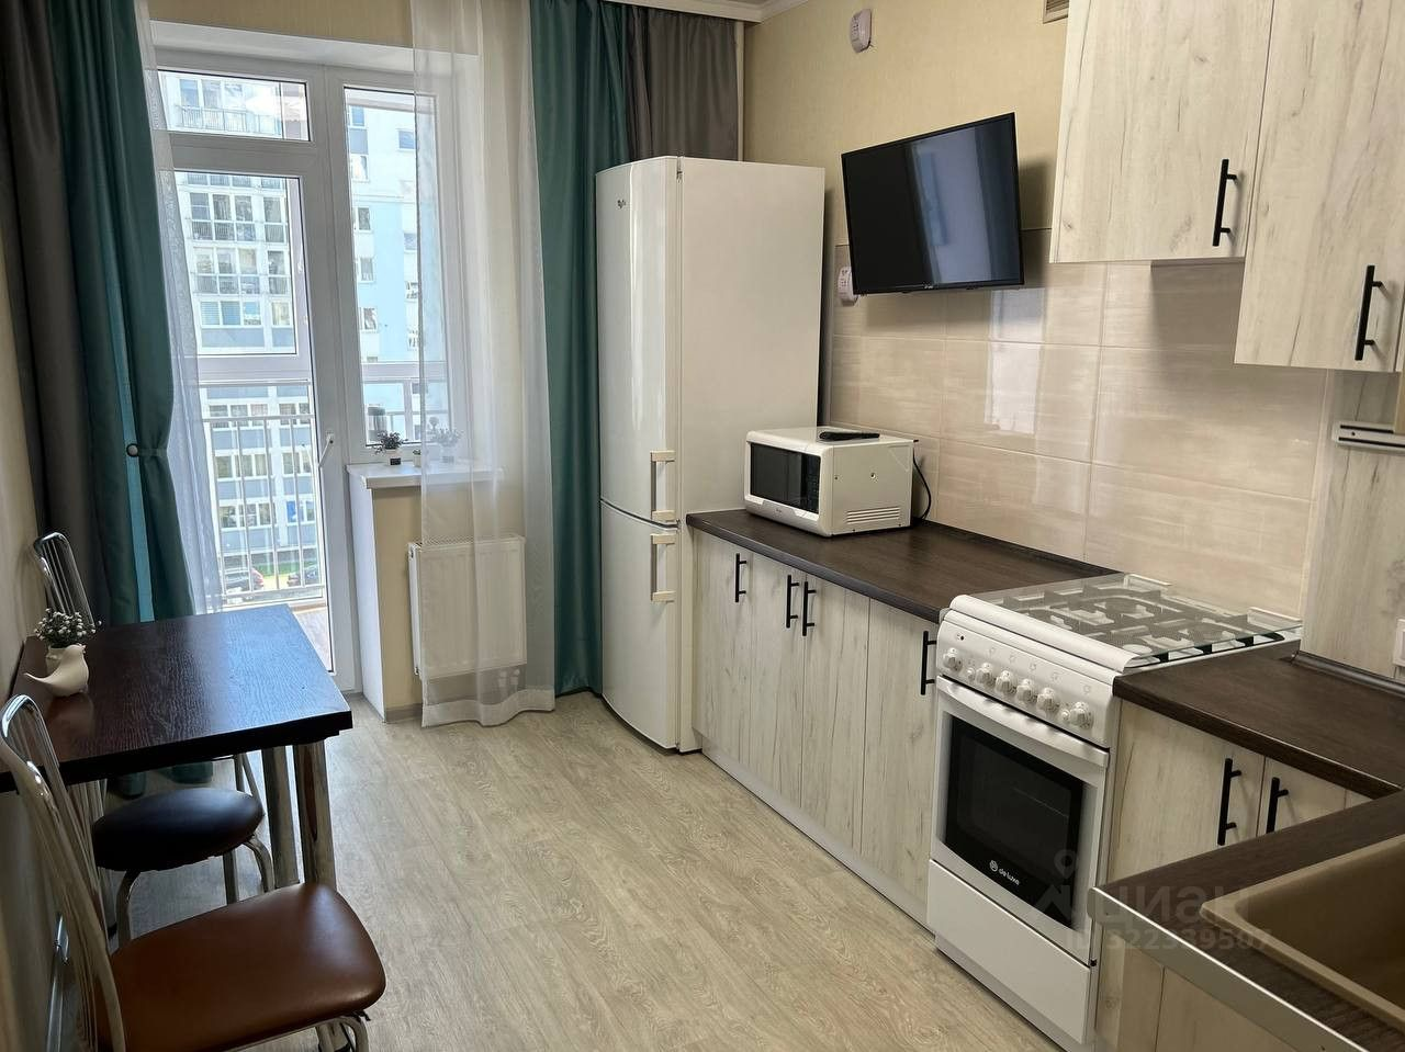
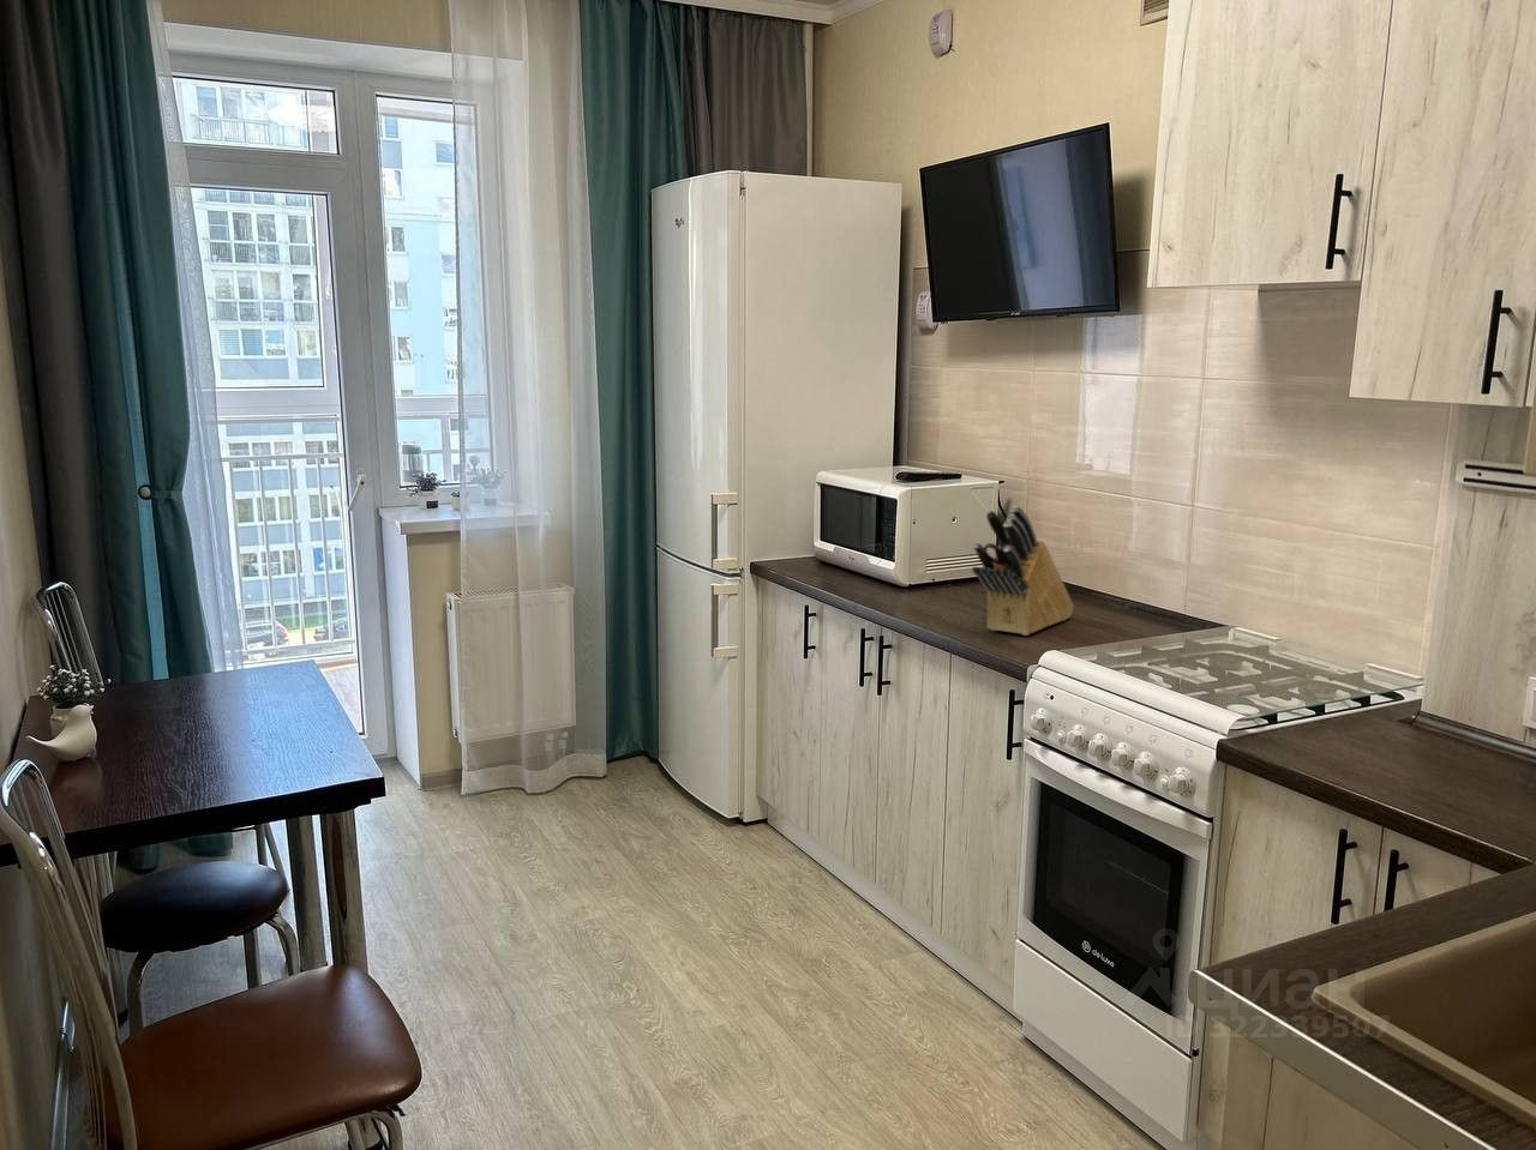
+ knife block [970,505,1076,637]
